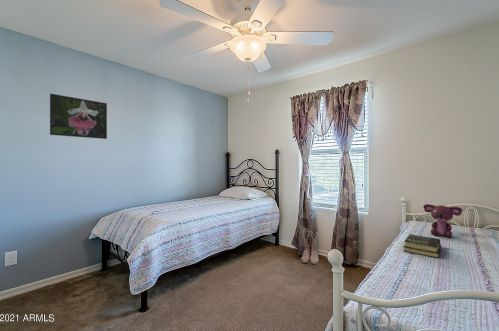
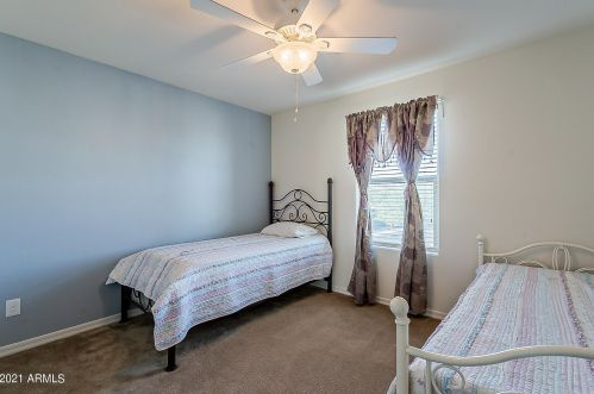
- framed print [49,93,108,140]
- book [403,233,442,259]
- boots [300,230,320,265]
- teddy bear [422,203,463,238]
